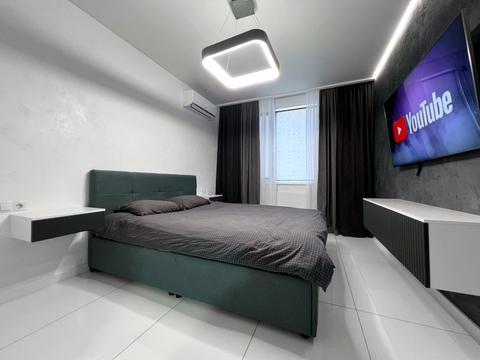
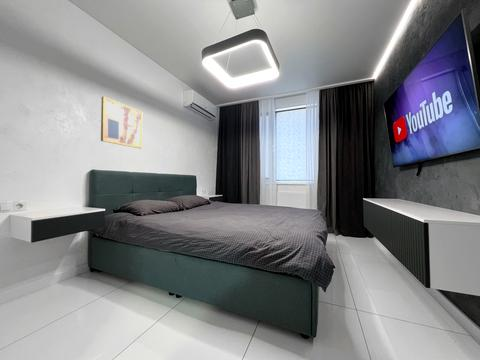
+ wall art [100,95,143,149]
